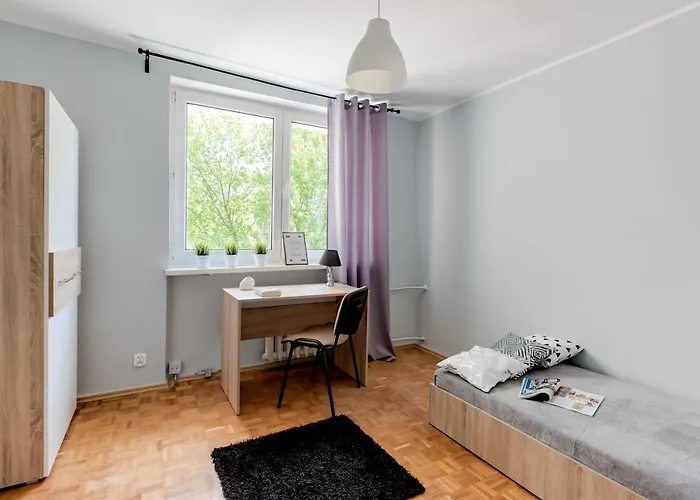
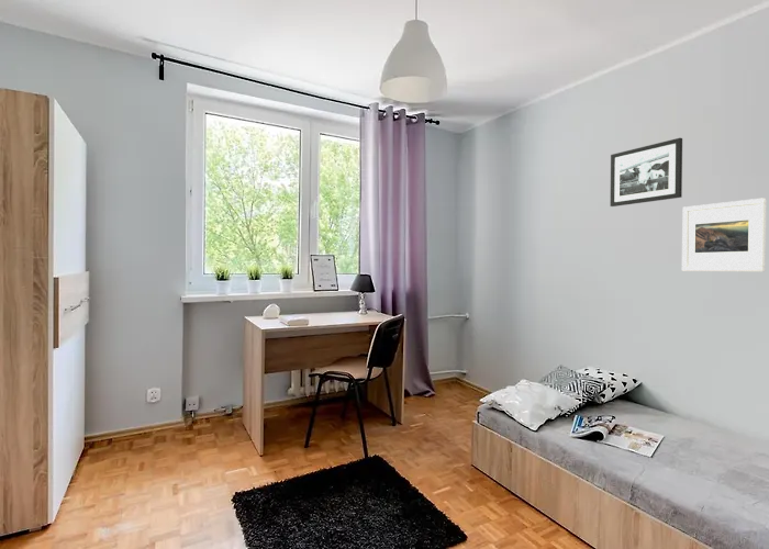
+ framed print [681,197,767,272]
+ picture frame [610,137,683,208]
